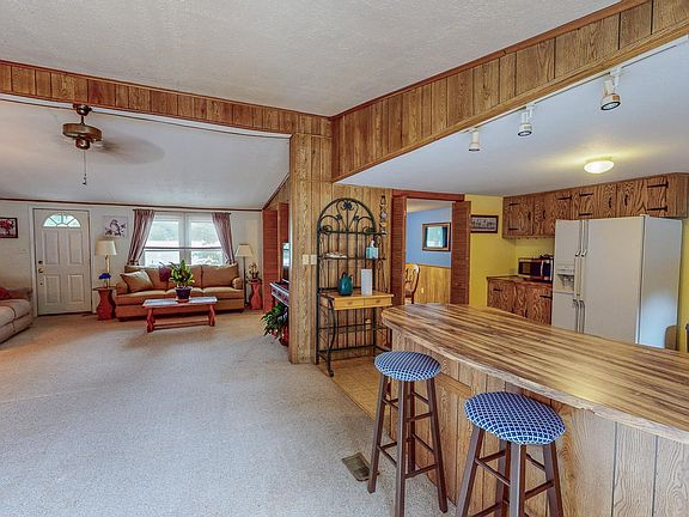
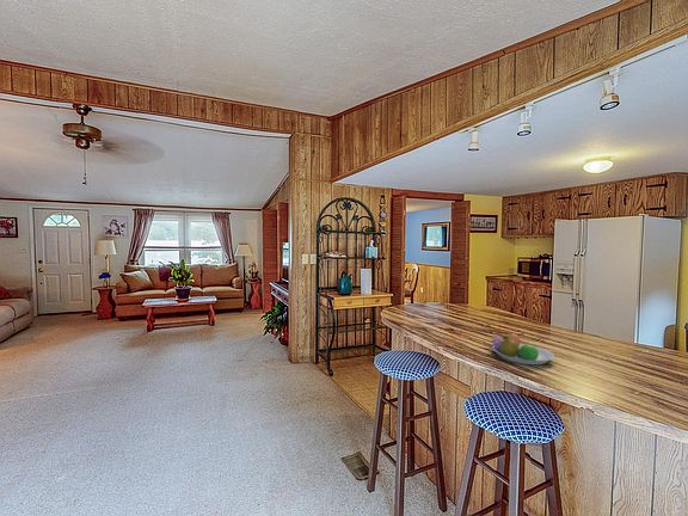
+ fruit bowl [491,332,555,366]
